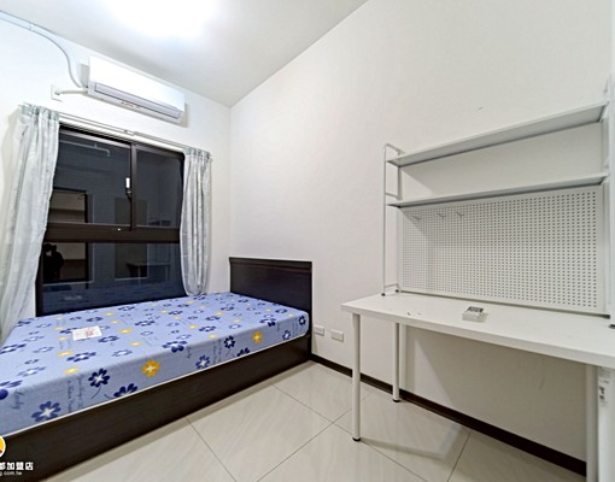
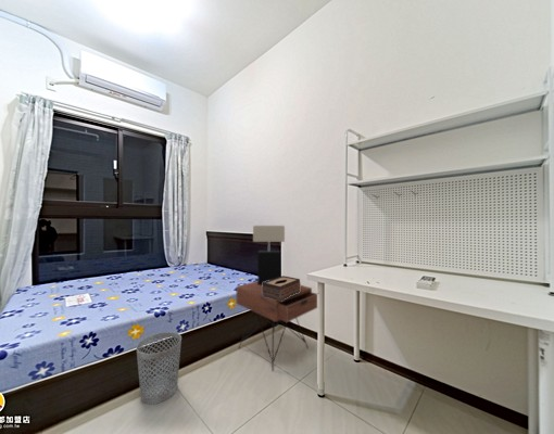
+ nightstand [236,280,318,372]
+ wastebasket [135,331,182,406]
+ table lamp [252,225,286,285]
+ tissue box [262,275,301,302]
